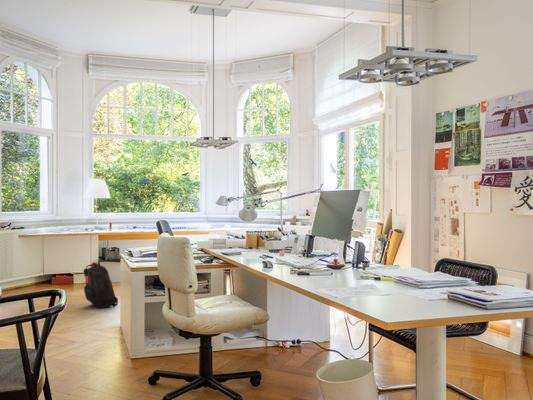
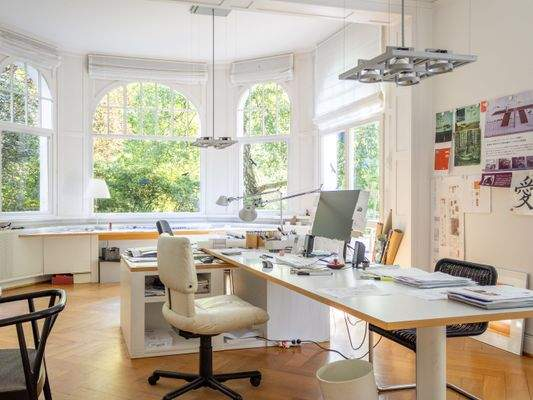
- backpack [83,261,119,309]
